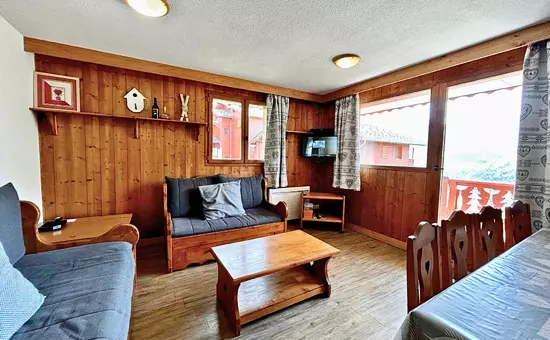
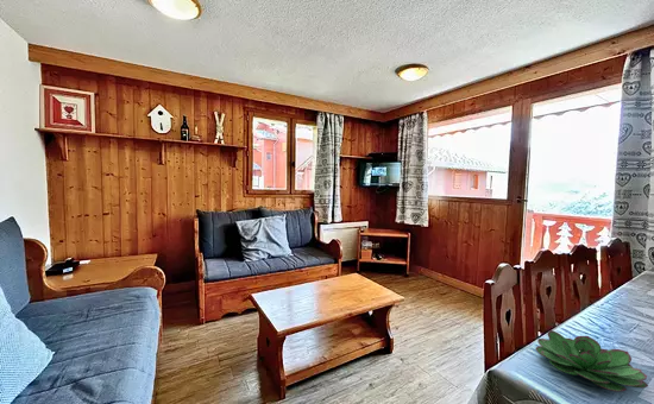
+ succulent plant [534,329,649,392]
